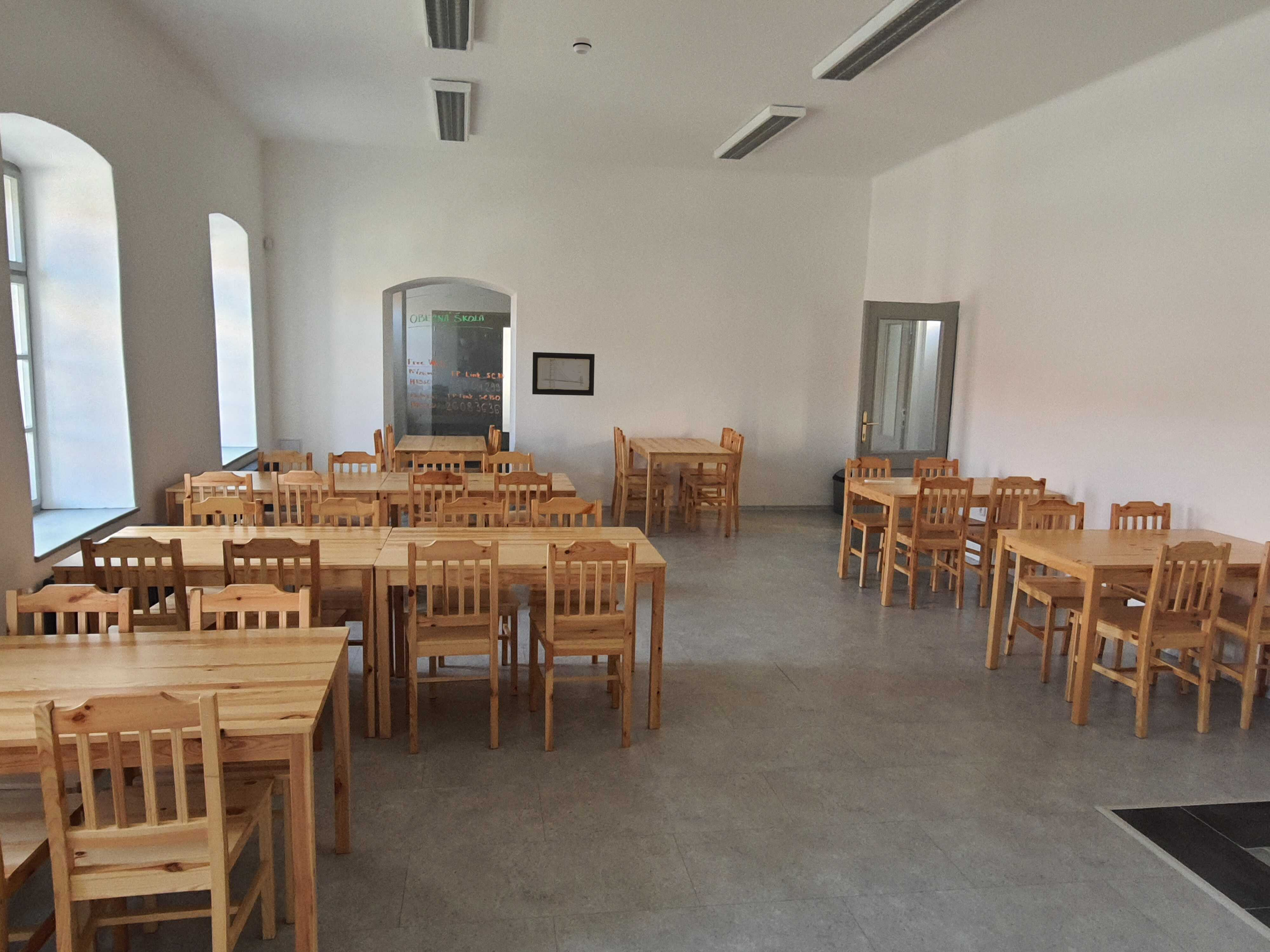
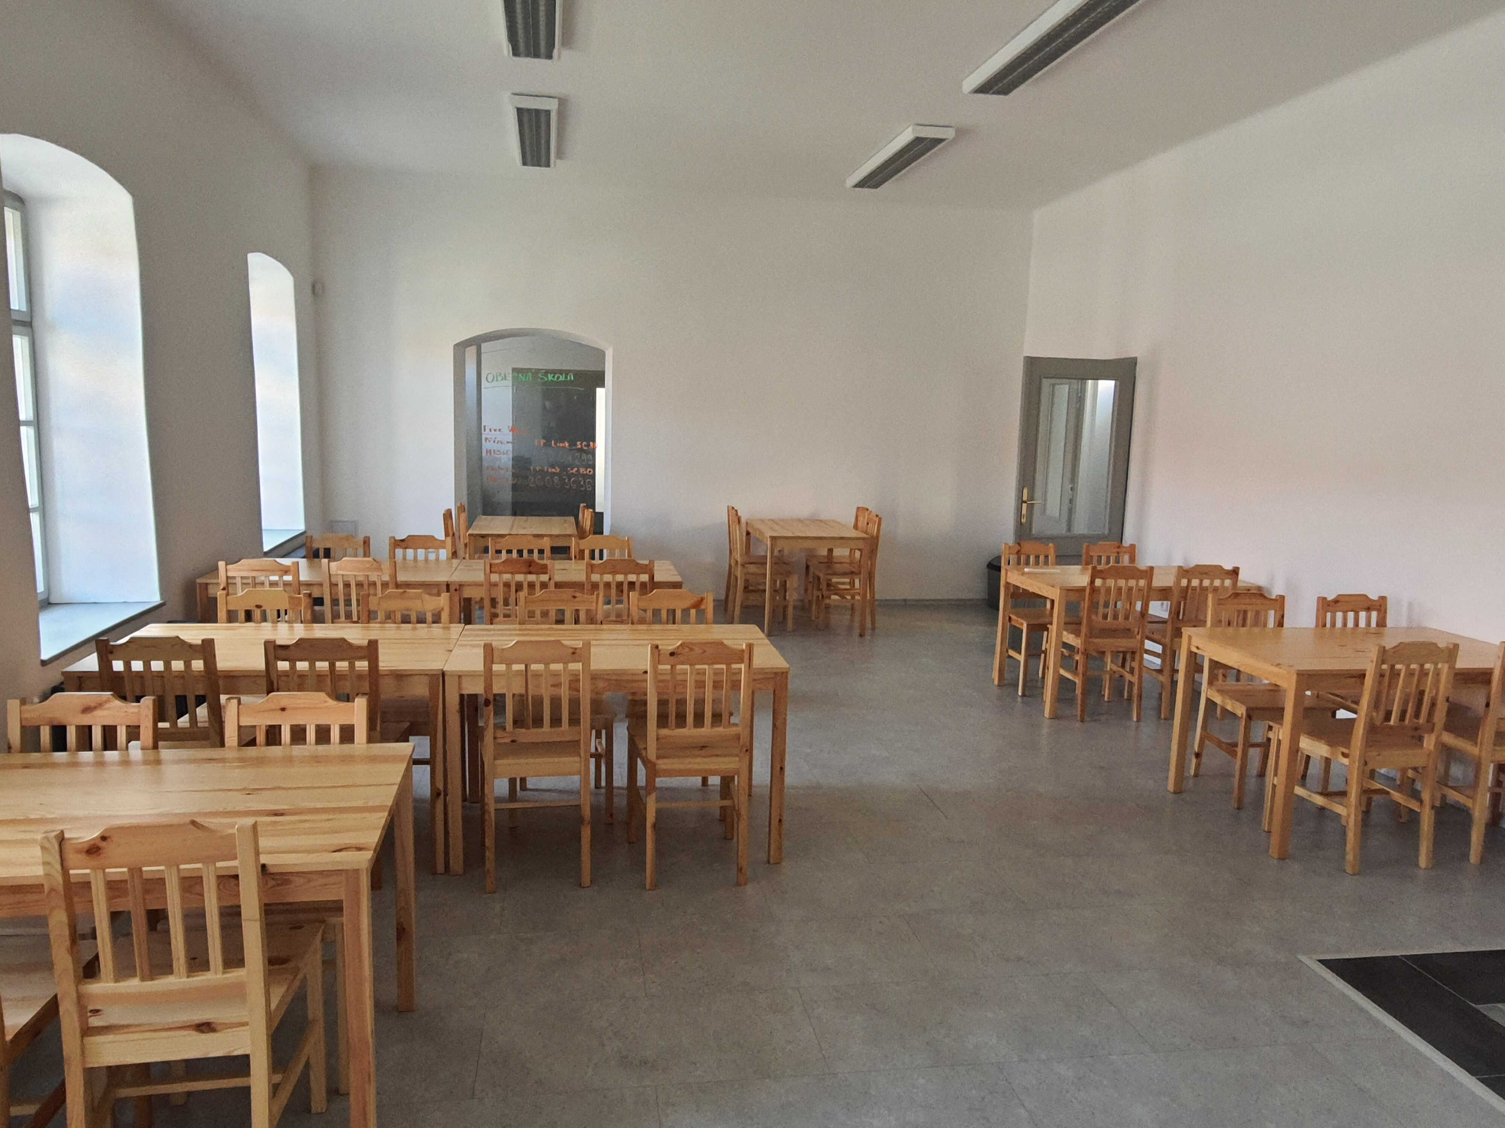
- smoke detector [572,37,592,55]
- wall art [532,352,595,396]
